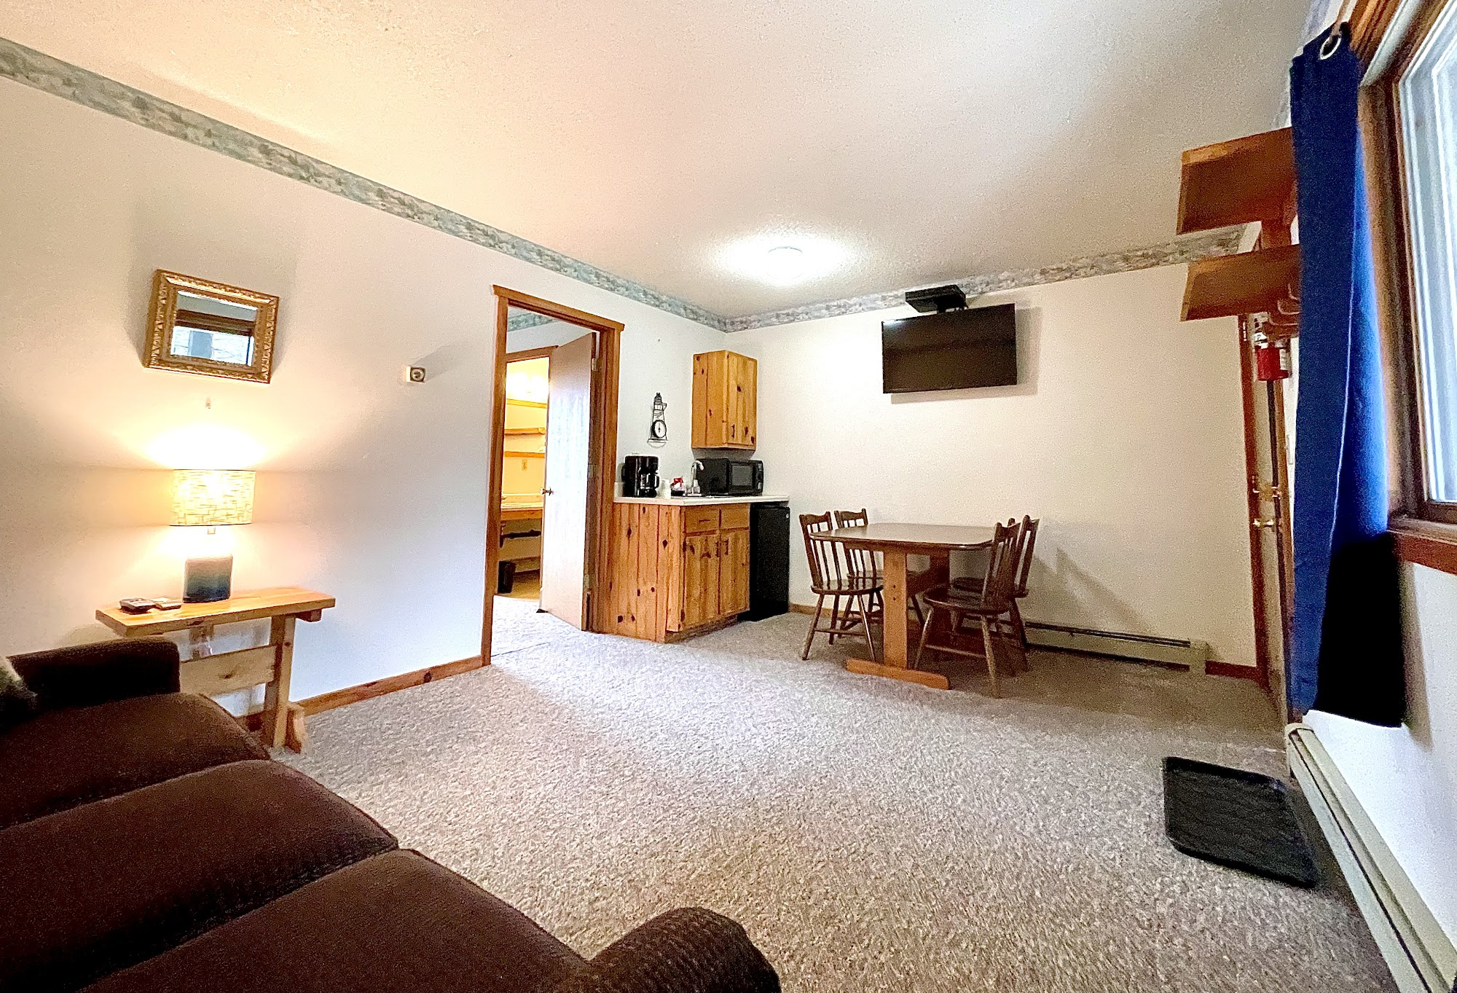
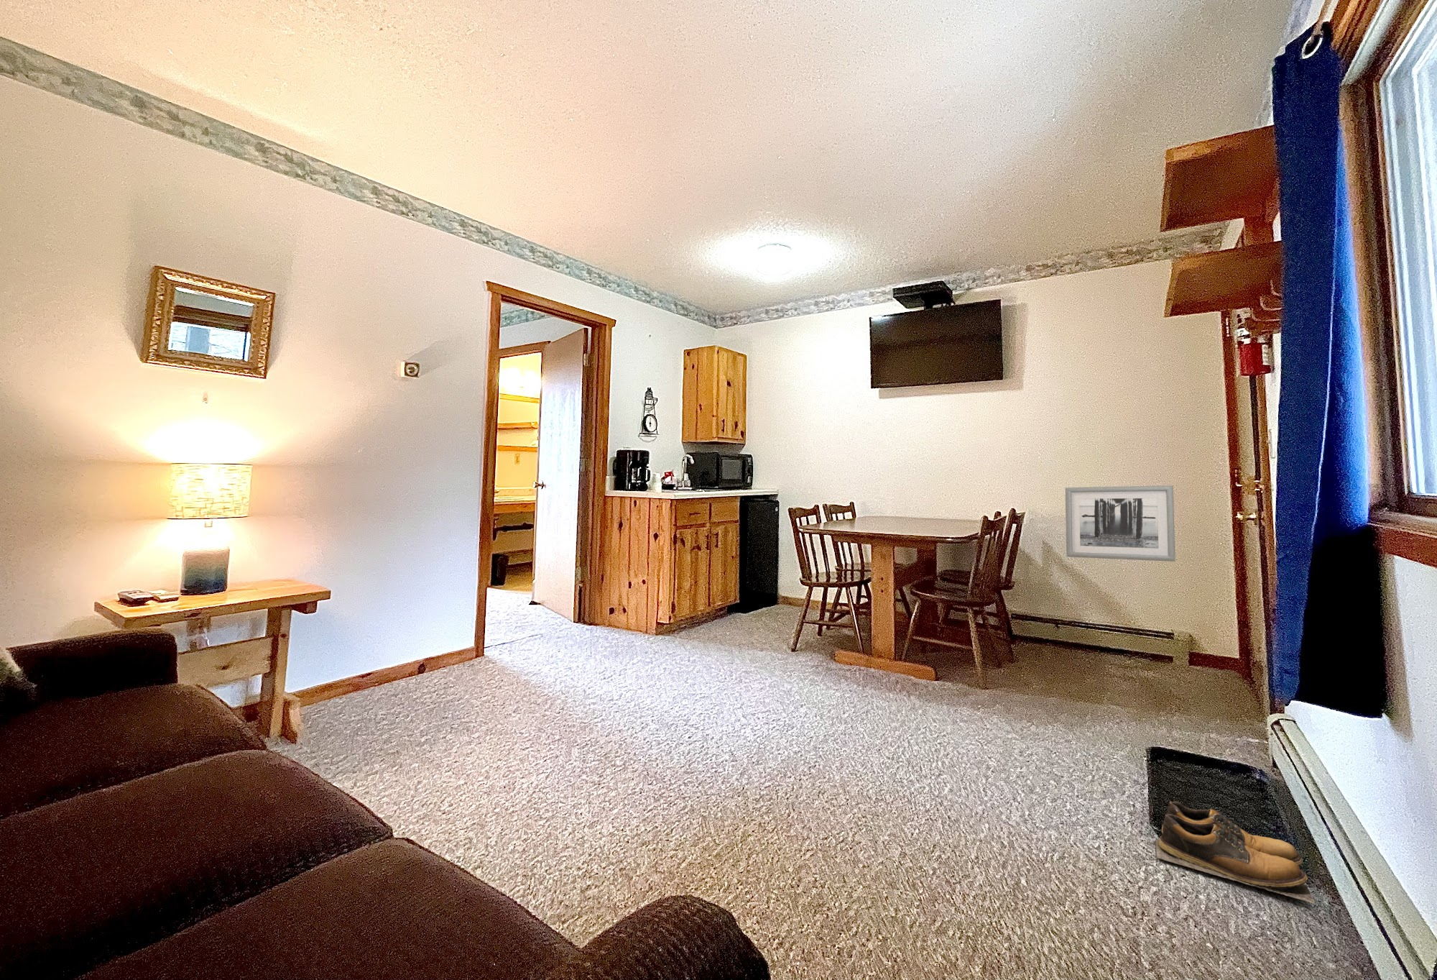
+ shoes [1154,801,1316,905]
+ wall art [1065,485,1176,563]
